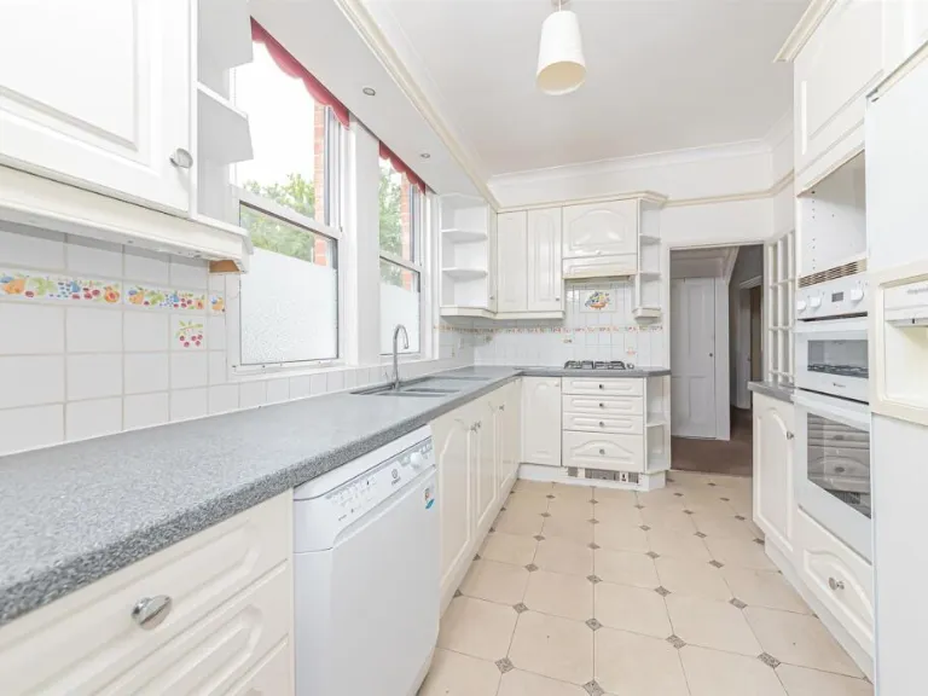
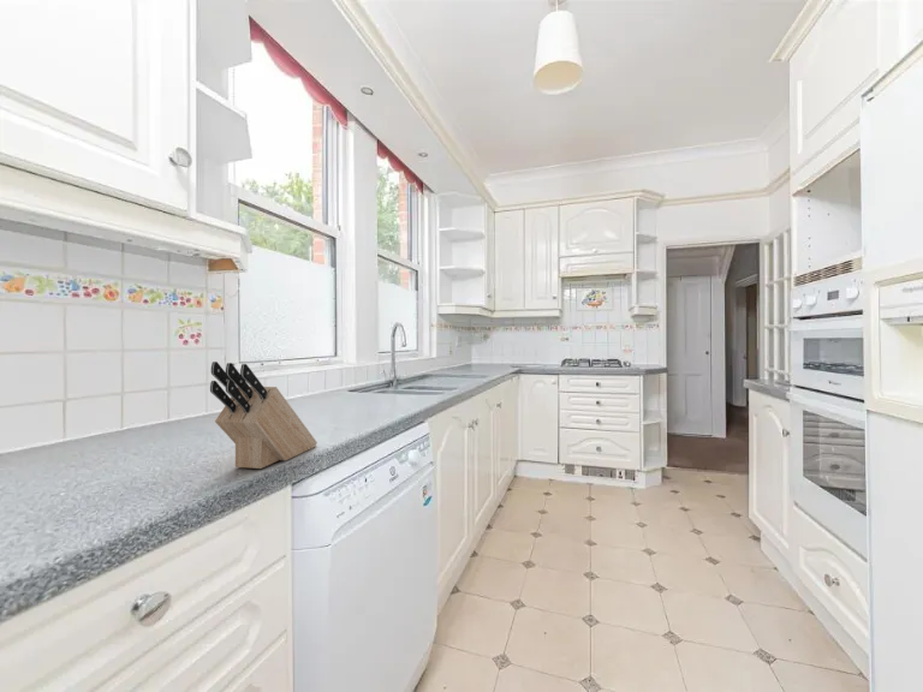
+ knife block [209,360,318,470]
